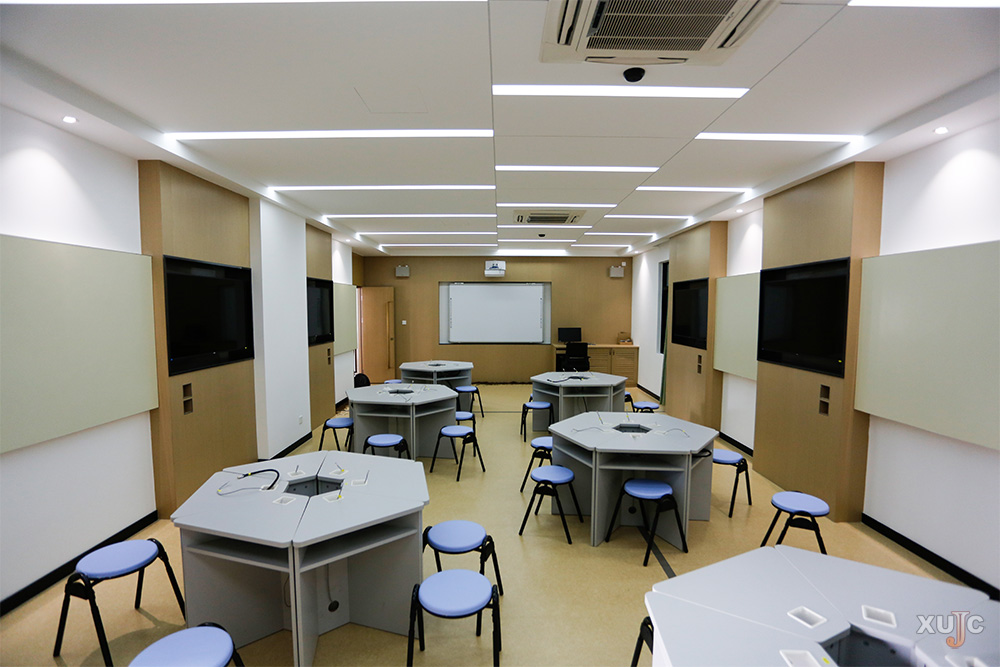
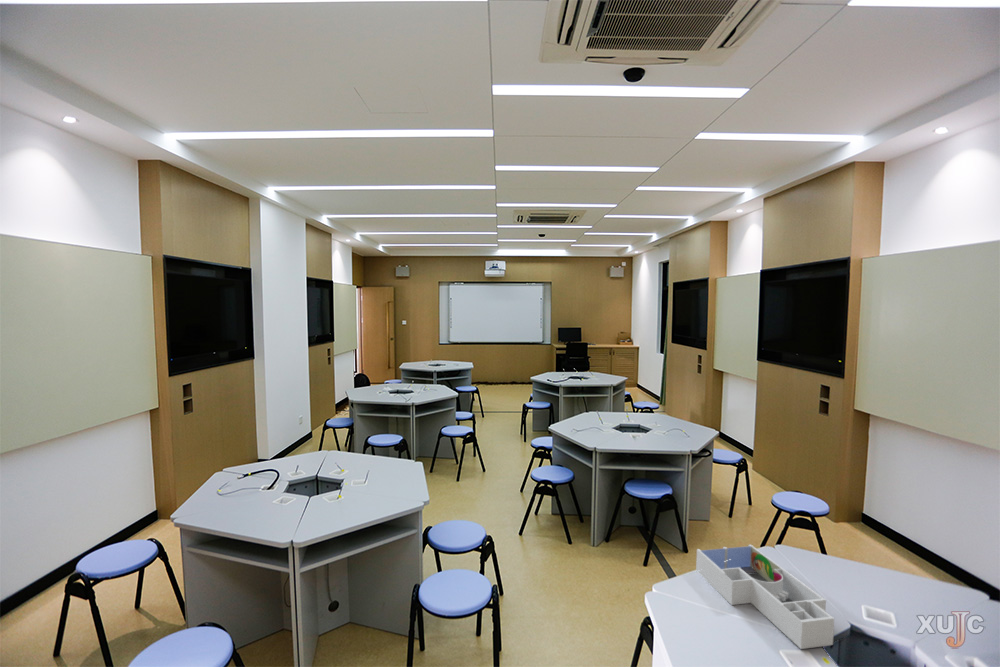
+ desk organizer [695,544,835,650]
